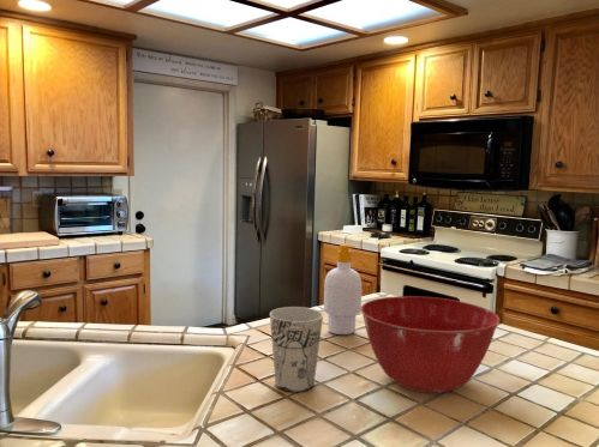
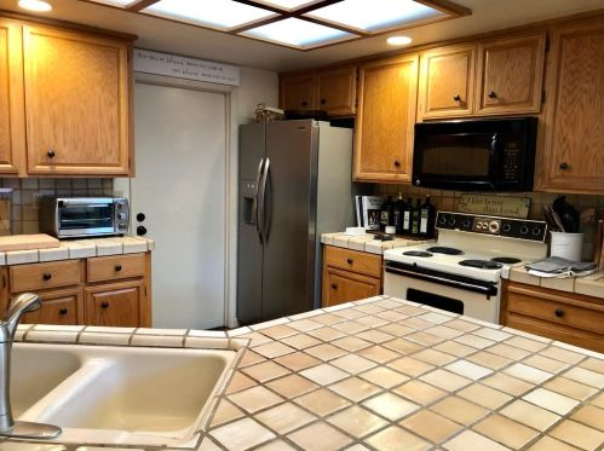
- soap bottle [323,243,363,336]
- cup [269,306,324,393]
- mixing bowl [360,295,501,394]
